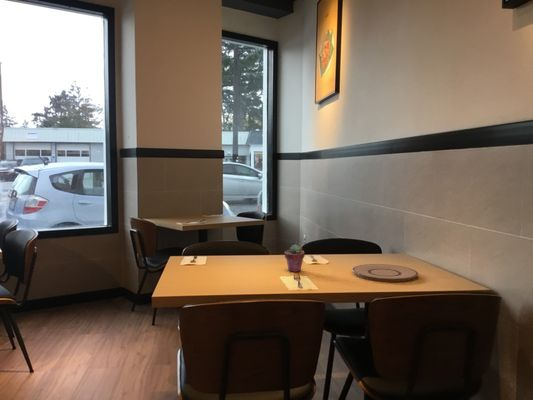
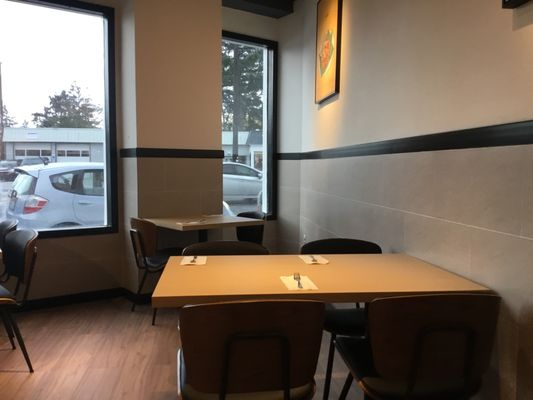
- plate [351,263,419,283]
- potted succulent [284,243,306,273]
